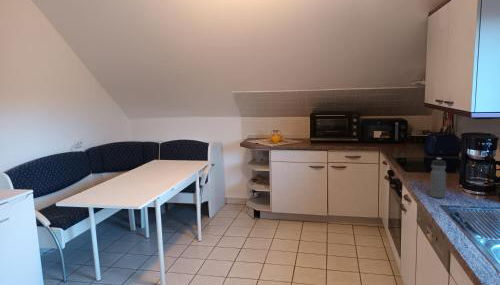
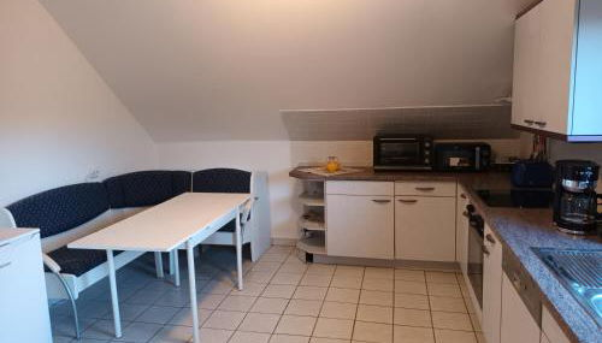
- water bottle [429,157,447,199]
